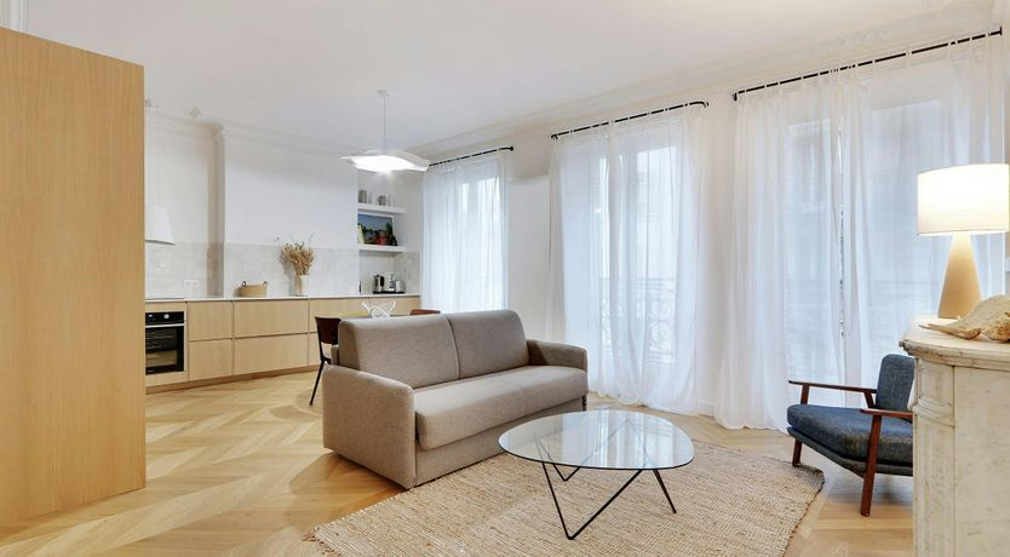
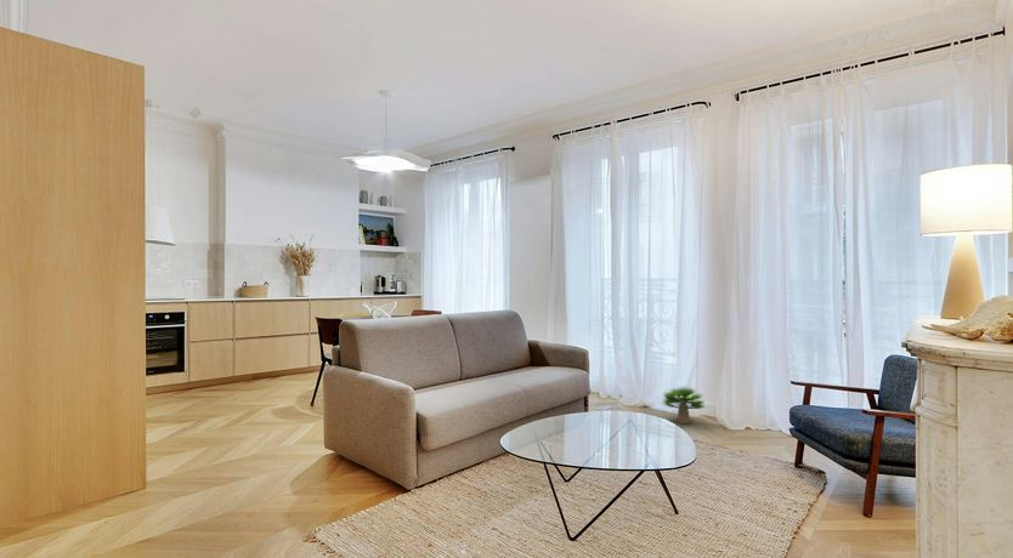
+ potted plant [661,385,706,425]
